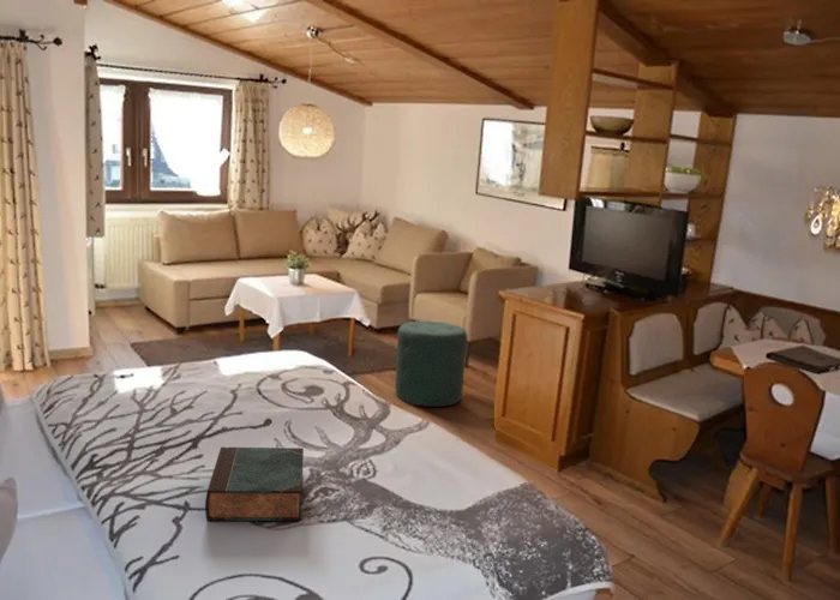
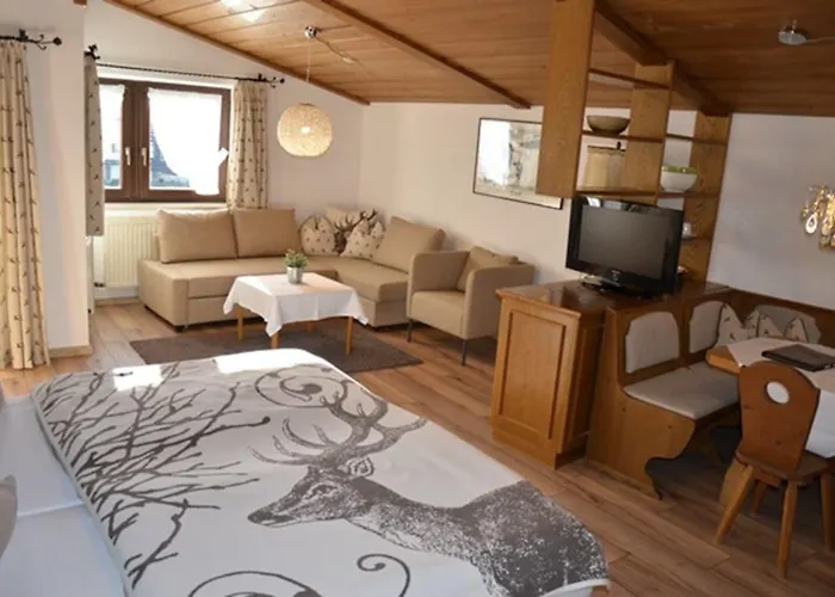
- book [204,446,305,522]
- ottoman [394,320,469,408]
